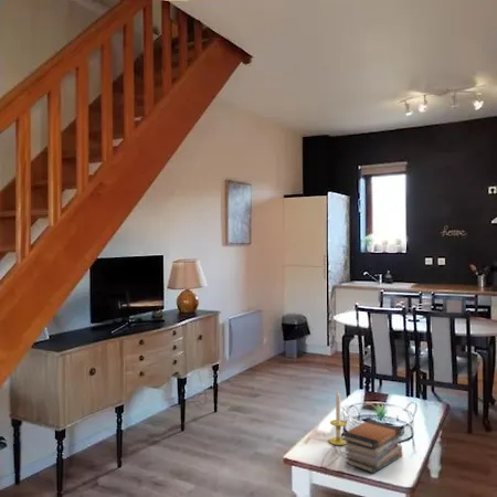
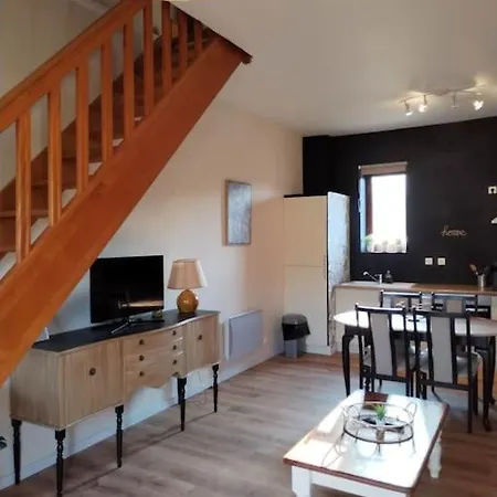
- candle [328,391,348,446]
- book stack [341,419,404,474]
